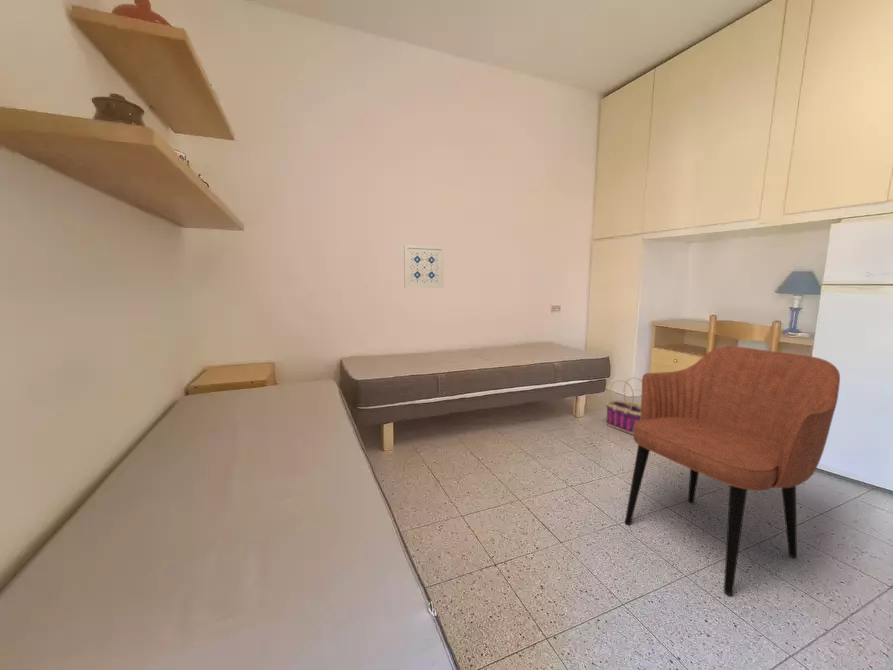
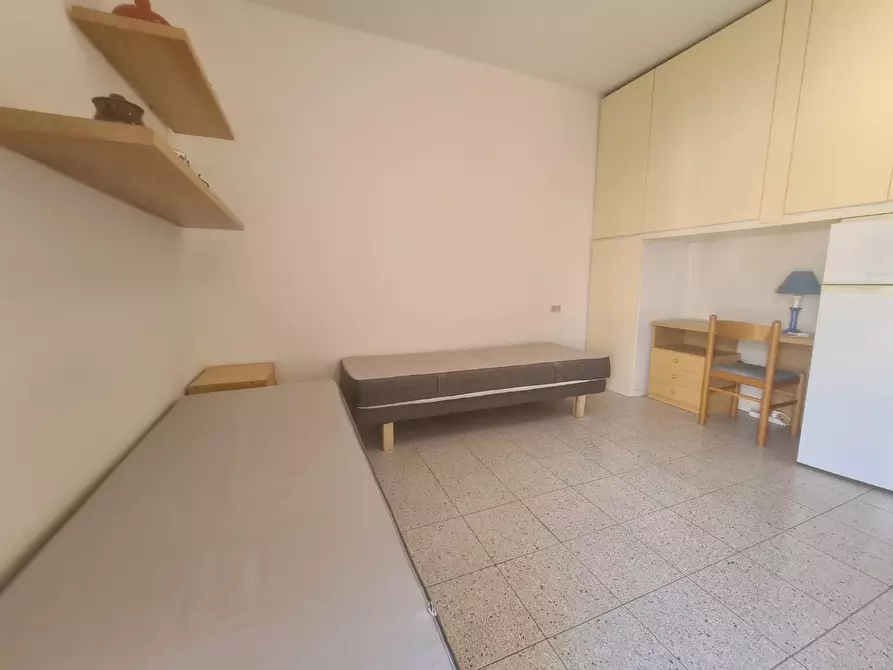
- wall art [403,244,445,289]
- armchair [624,345,841,596]
- basket [605,376,642,436]
